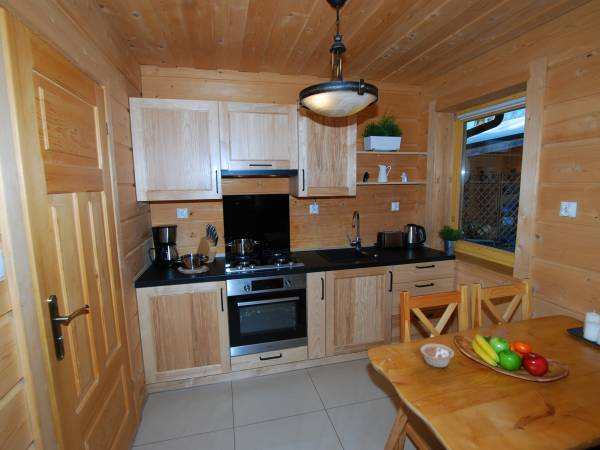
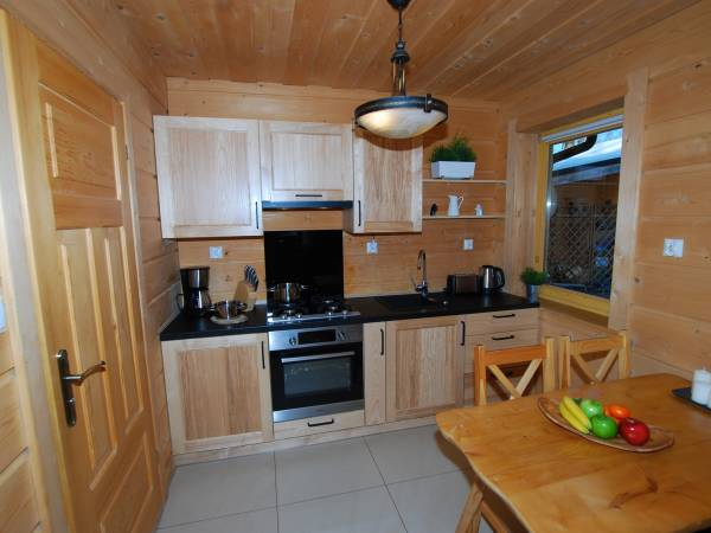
- legume [419,343,462,368]
